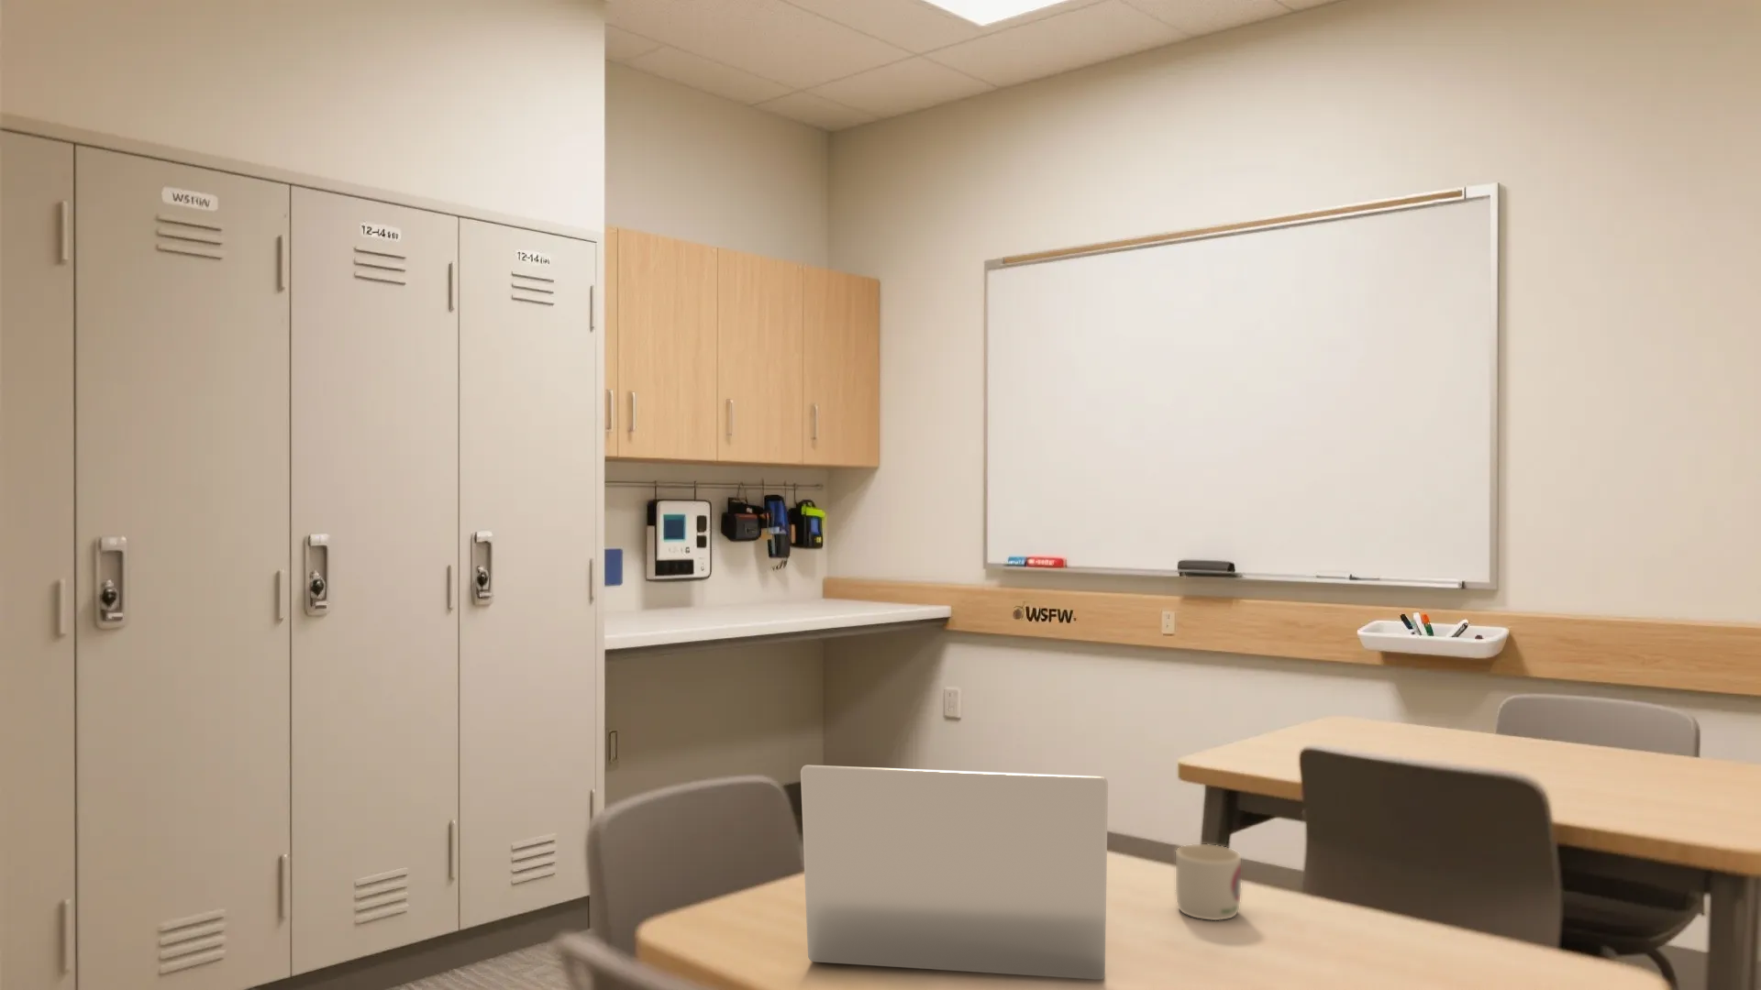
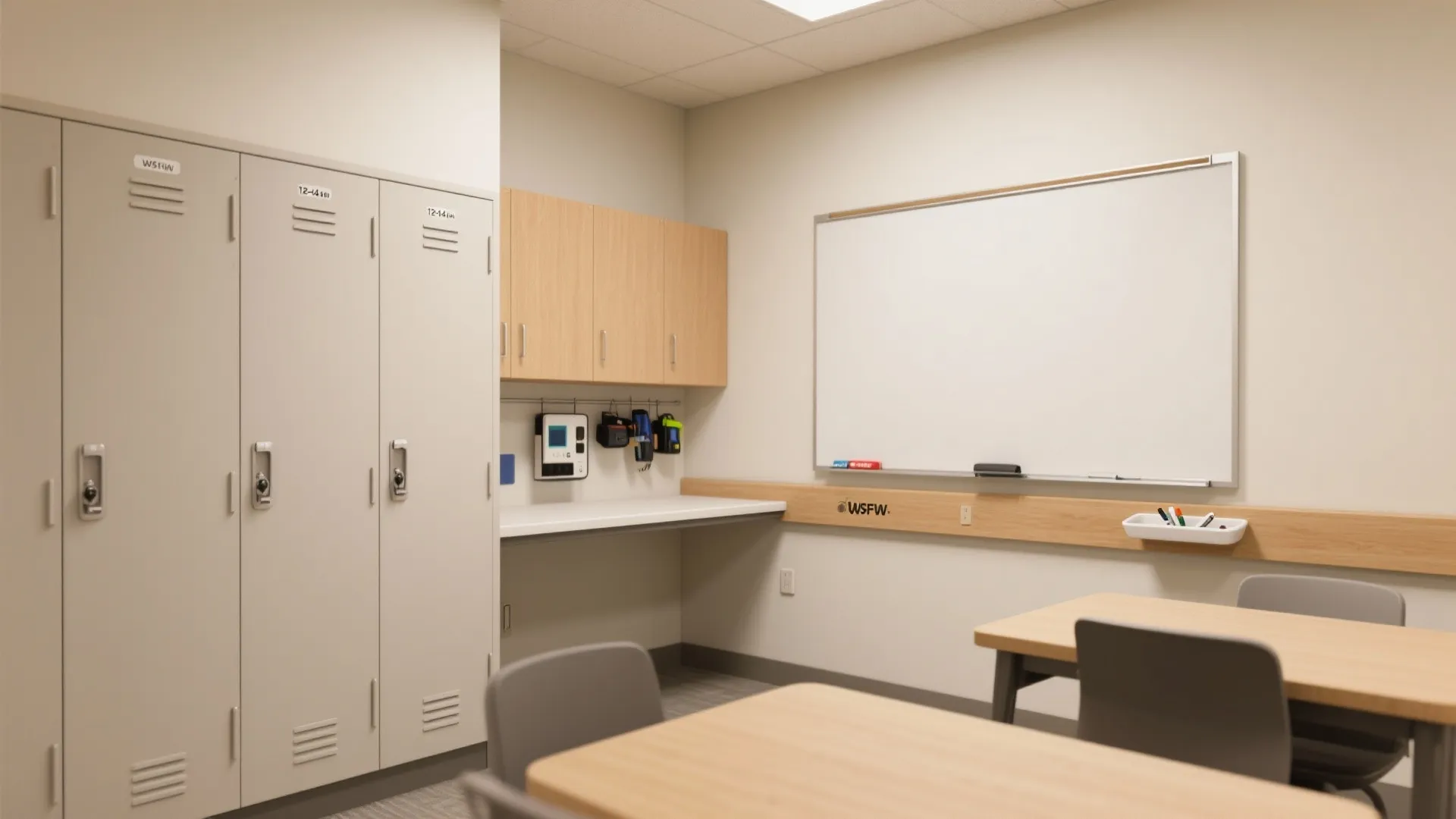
- mug [1174,844,1242,921]
- laptop [799,764,1109,980]
